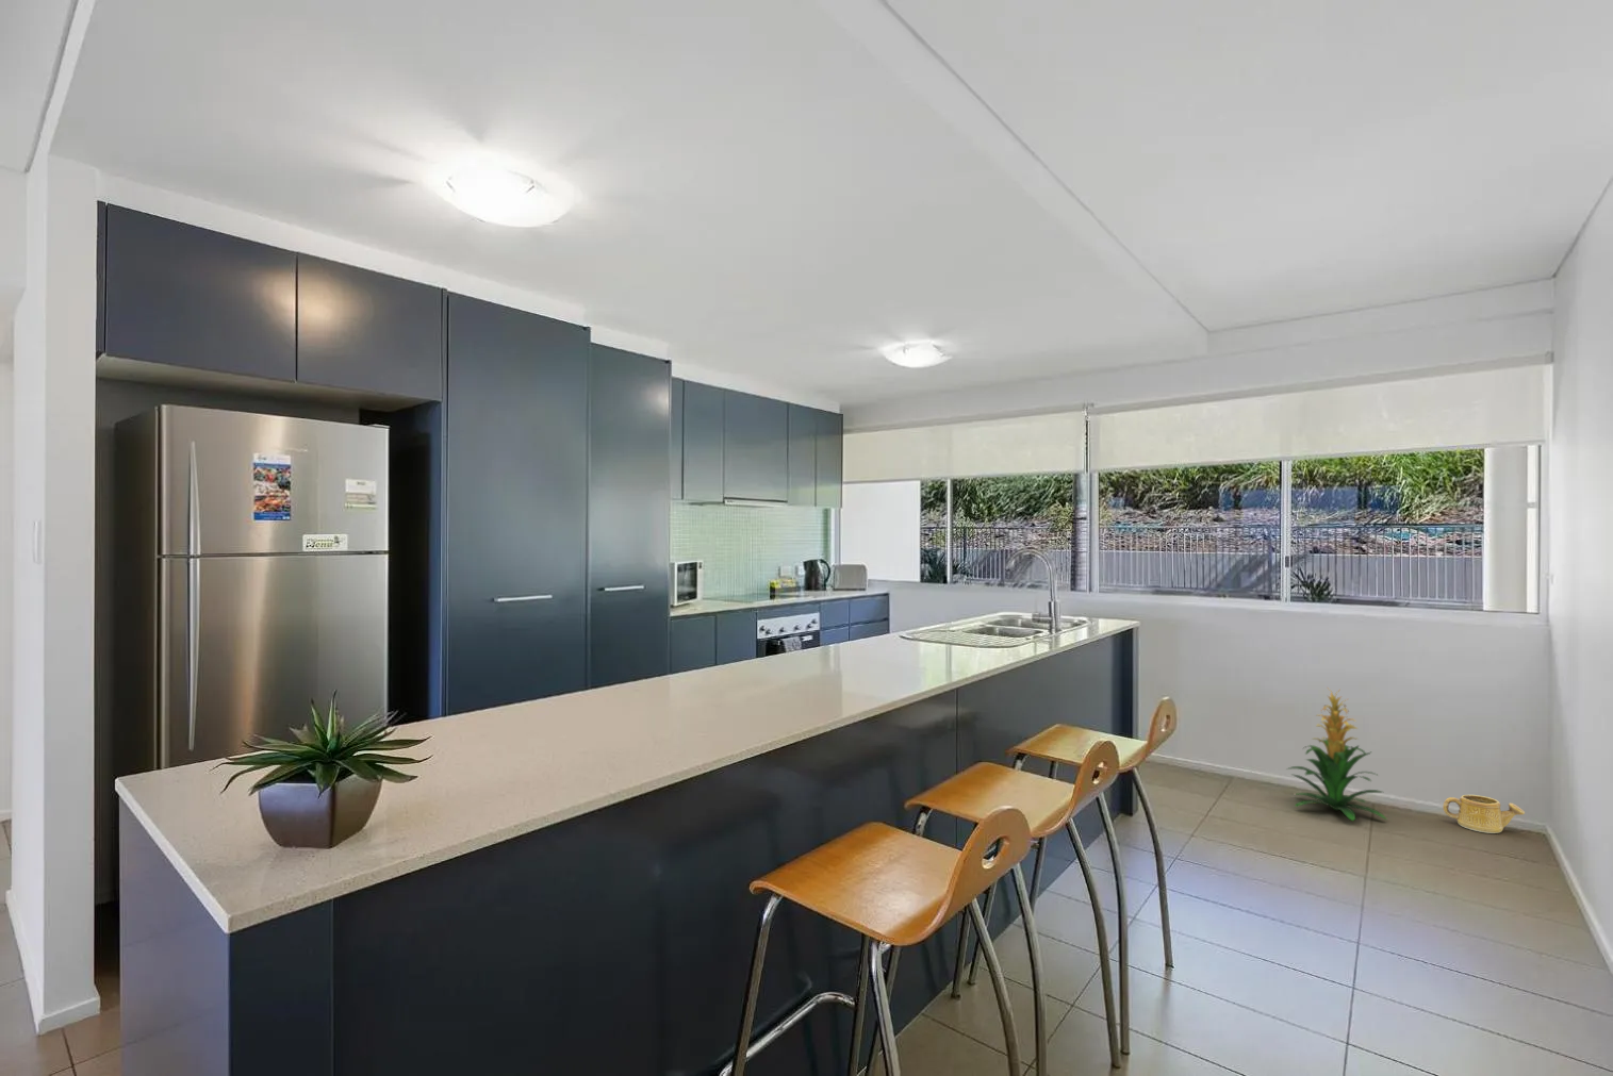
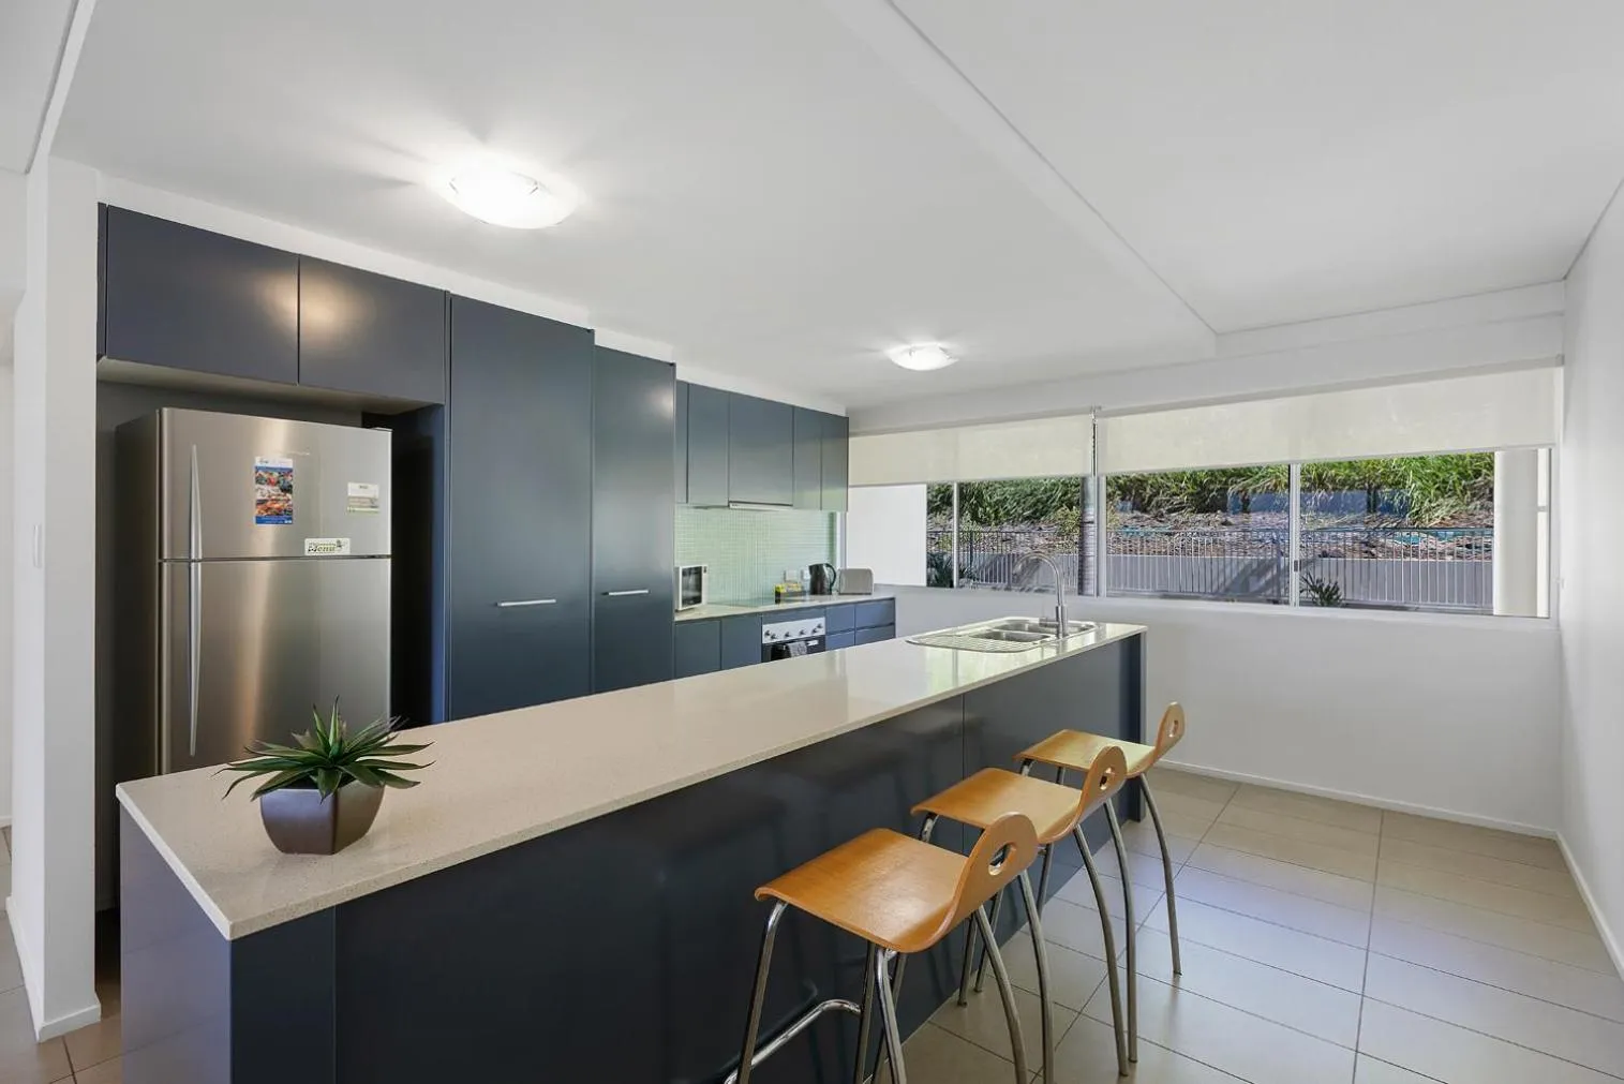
- indoor plant [1286,688,1388,821]
- watering can [1441,794,1525,835]
